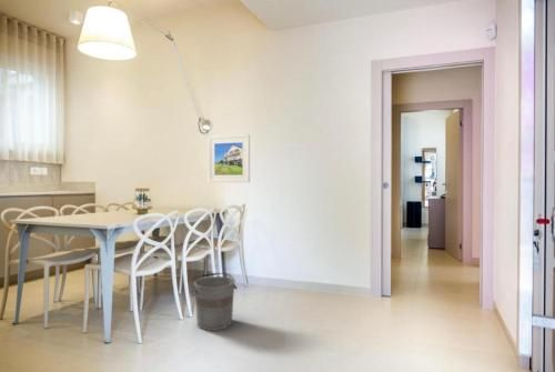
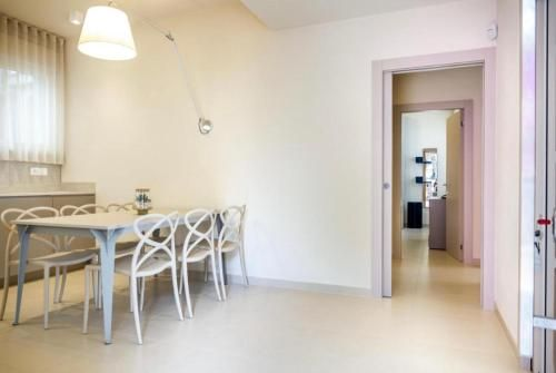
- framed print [206,133,251,183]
- bucket [189,272,239,332]
